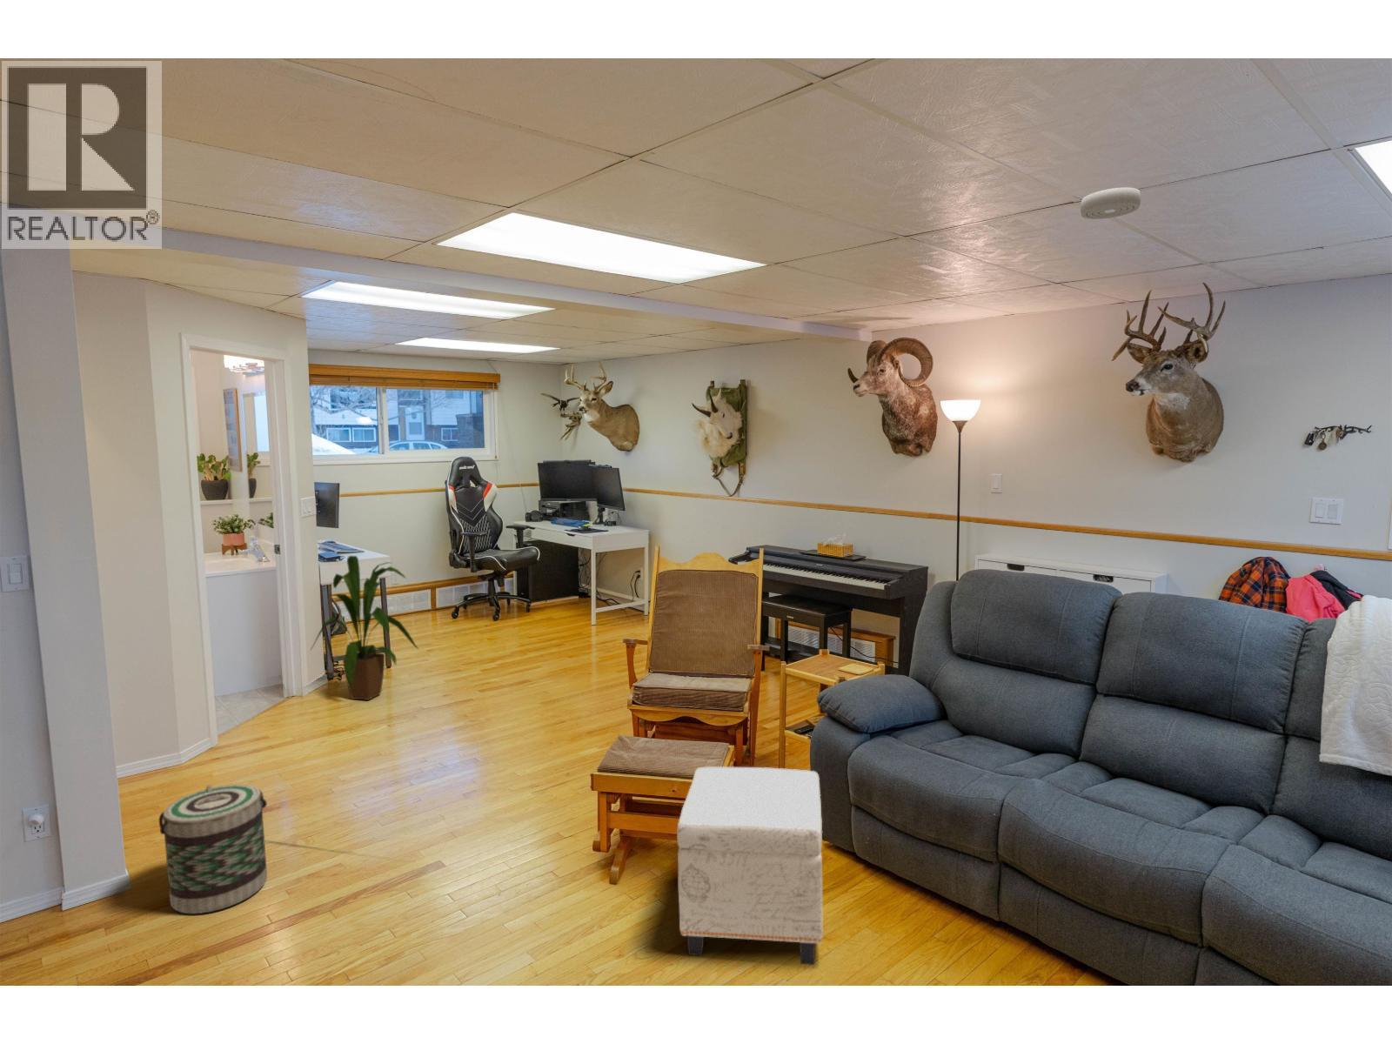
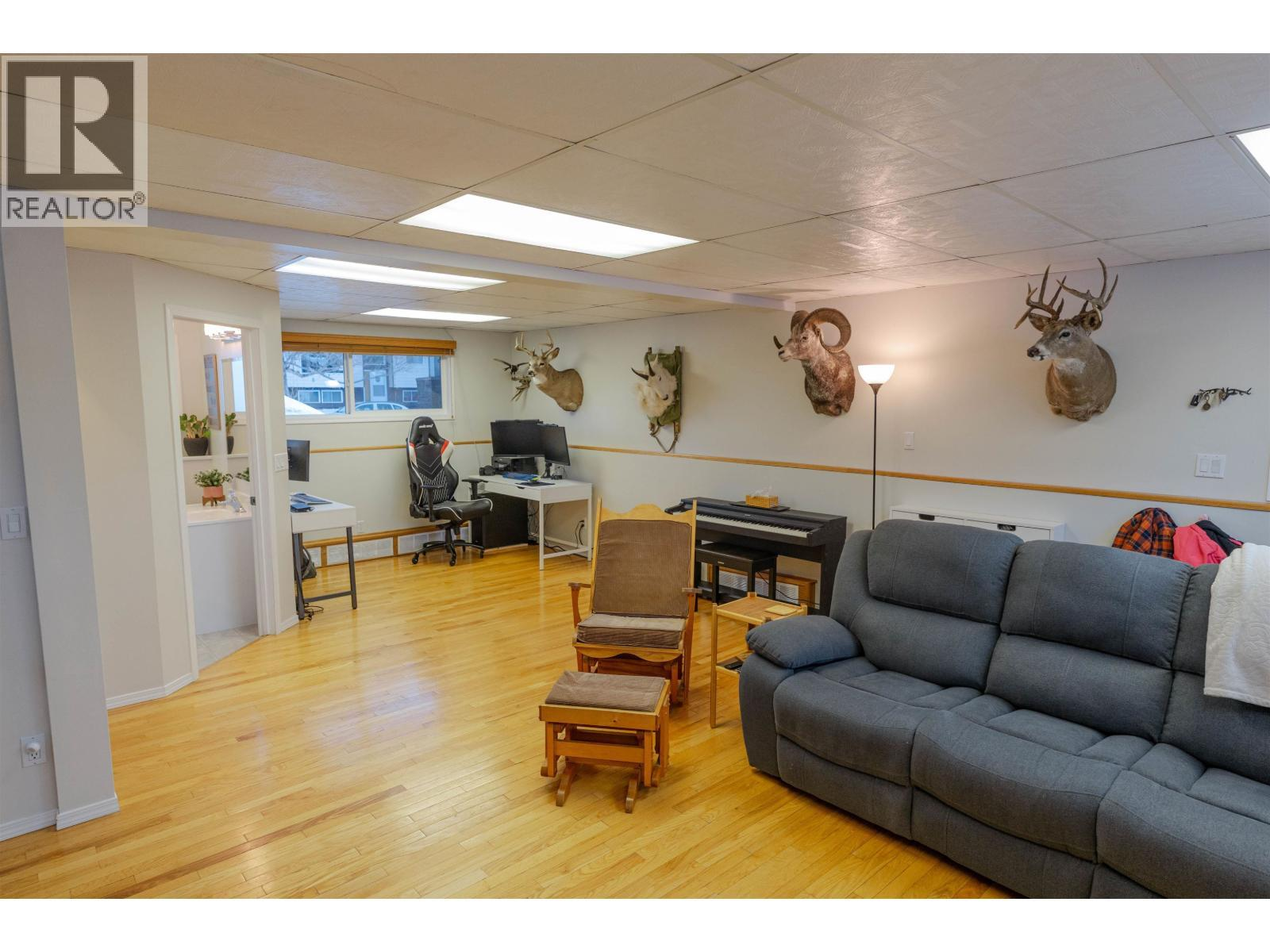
- basket [158,784,267,915]
- house plant [310,555,420,701]
- ottoman [676,767,824,966]
- smoke detector [1080,188,1141,220]
